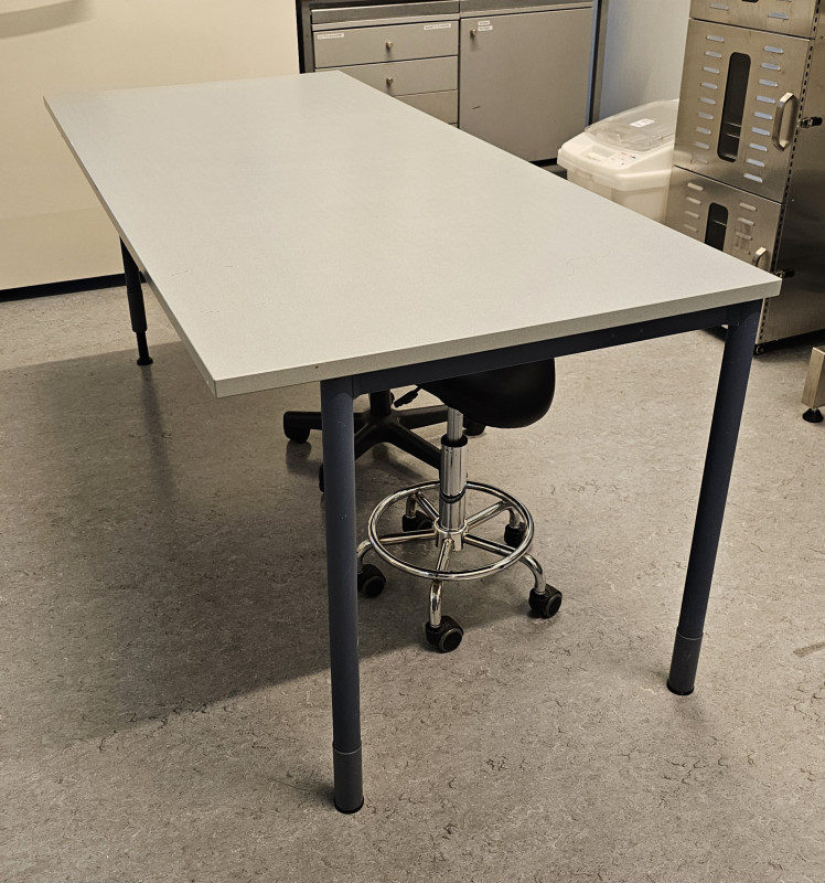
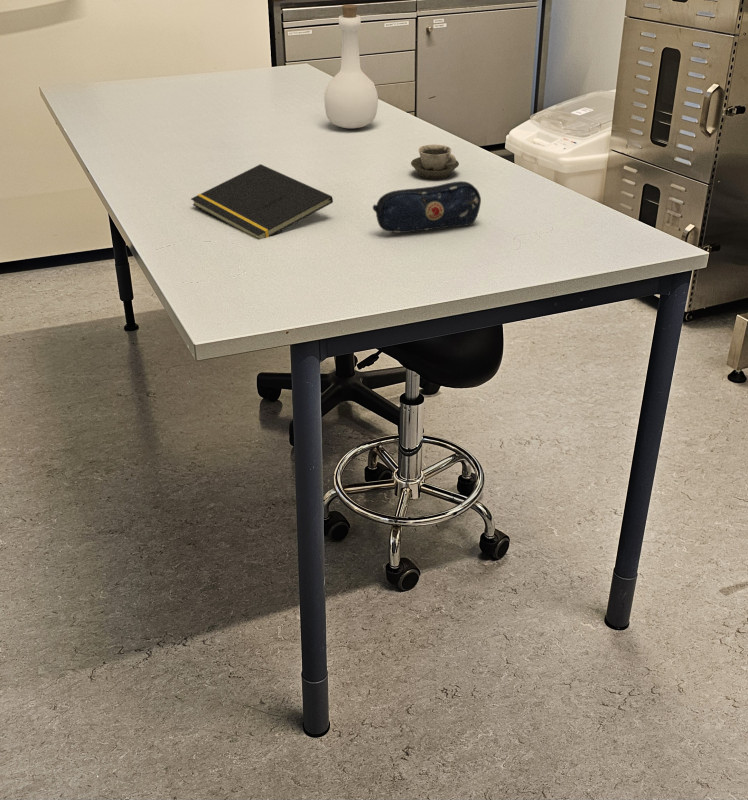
+ pencil case [372,180,482,234]
+ bottle [323,4,379,129]
+ notepad [190,163,334,240]
+ cup [410,144,460,180]
